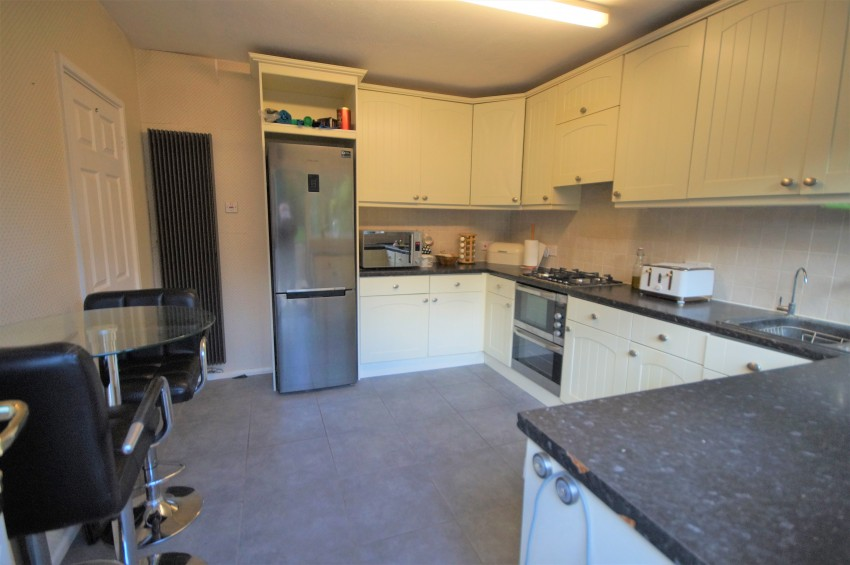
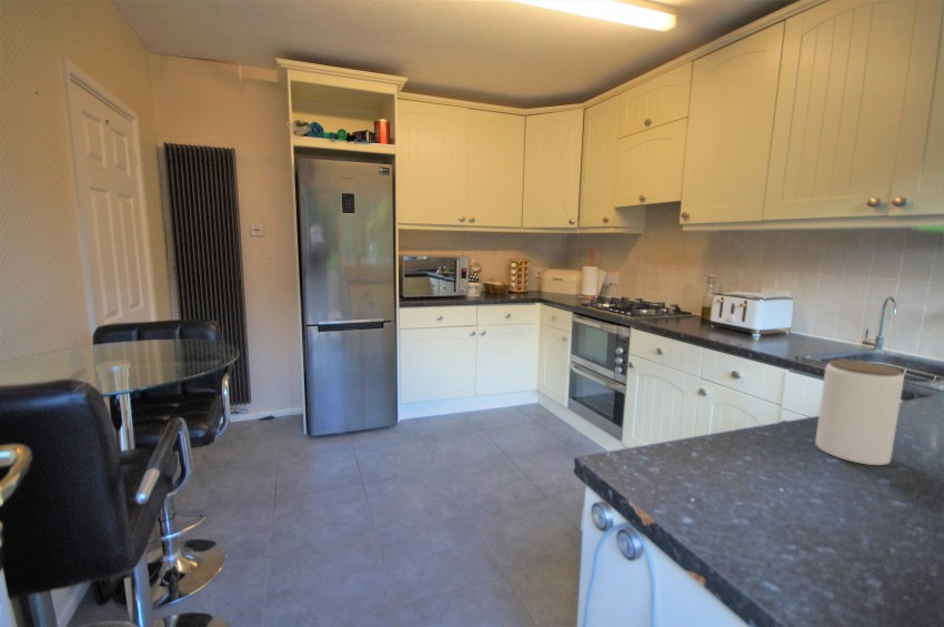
+ jar [814,358,905,466]
